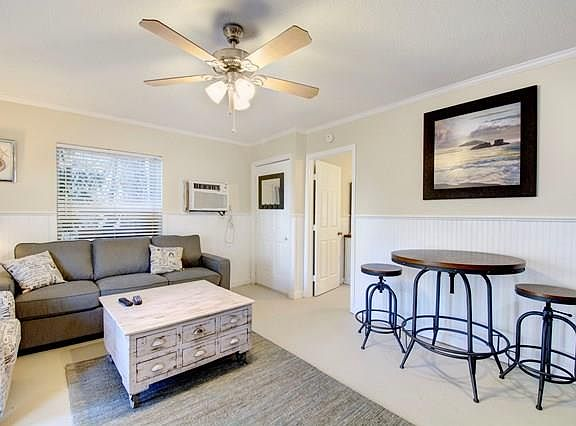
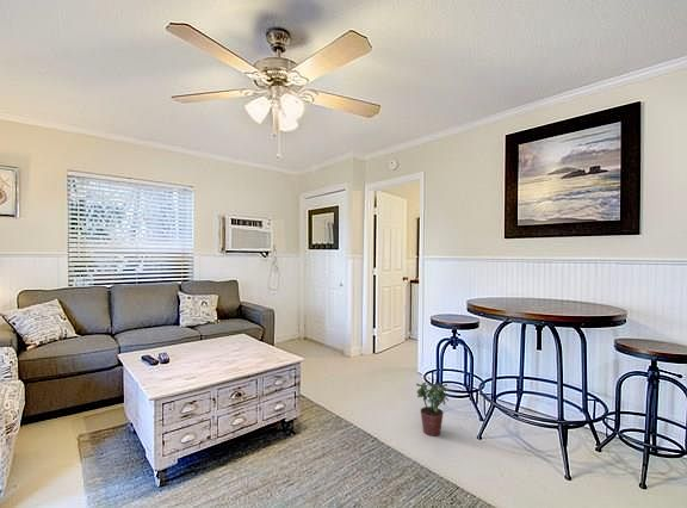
+ potted plant [415,380,450,438]
